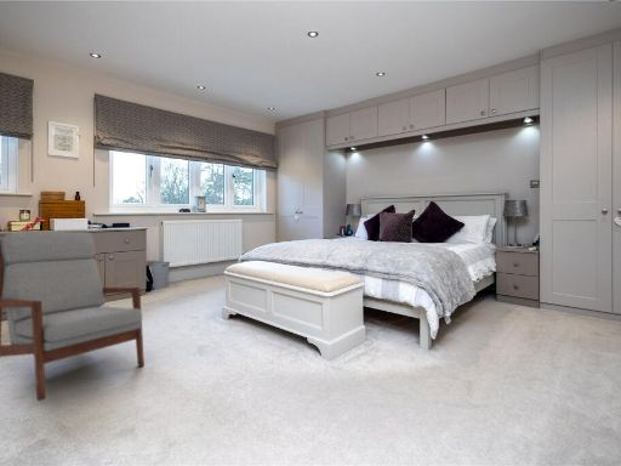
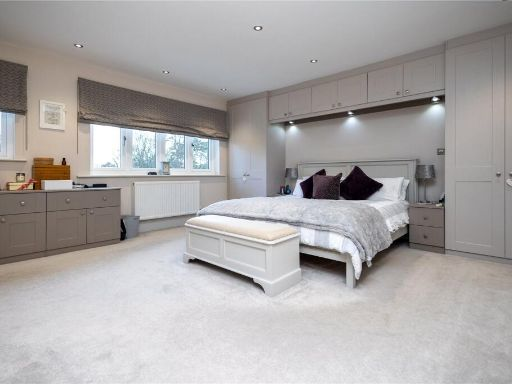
- armchair [0,231,146,402]
